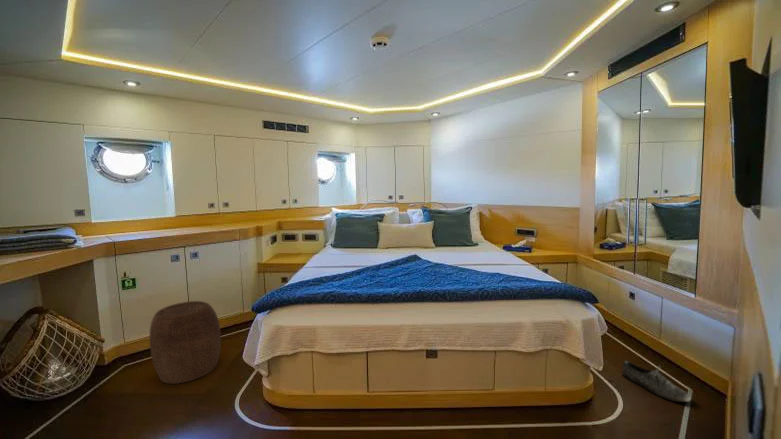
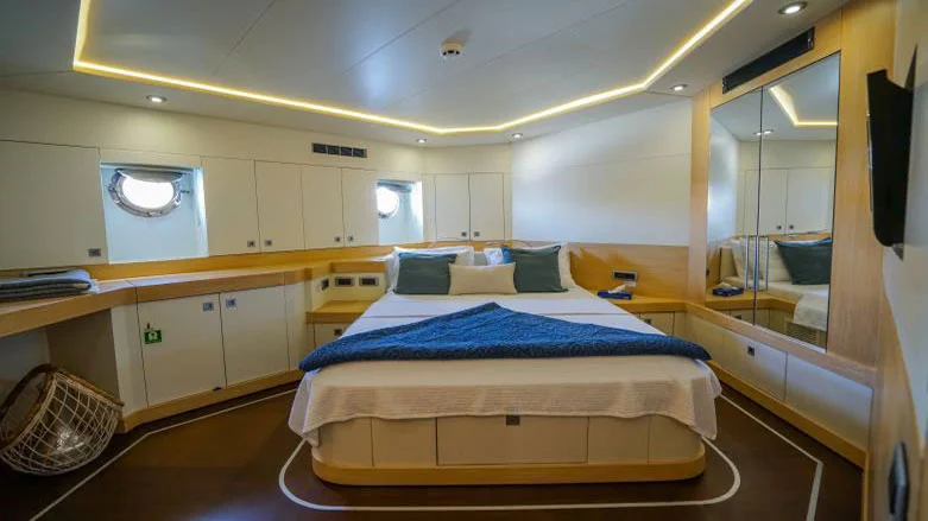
- shoe [621,360,692,403]
- stool [149,300,222,385]
